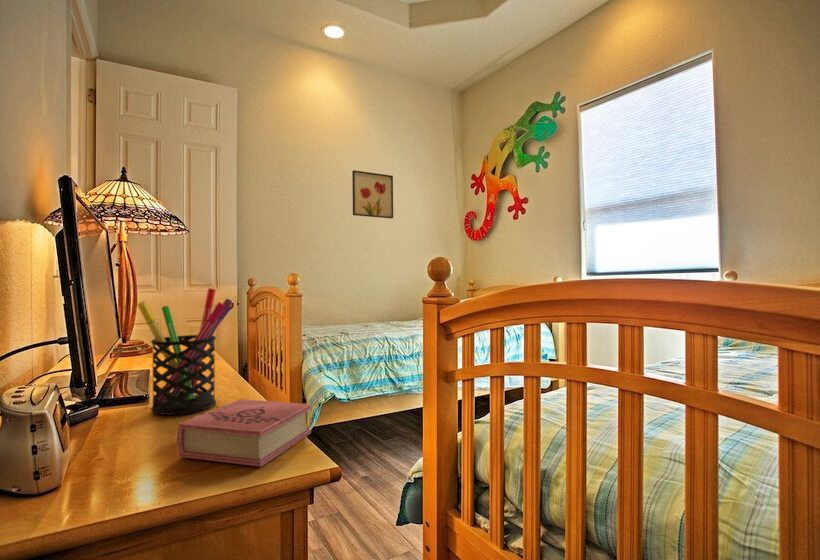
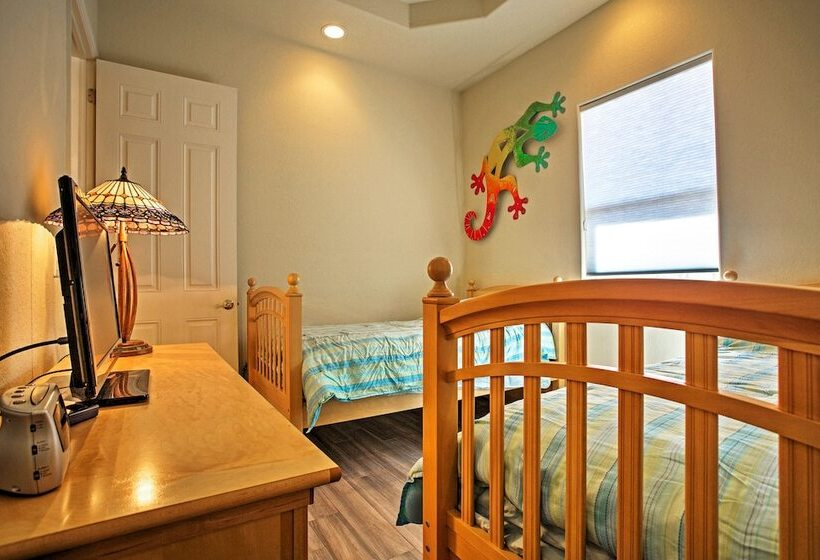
- pen holder [136,287,233,416]
- book [176,398,312,467]
- wall art [351,169,394,219]
